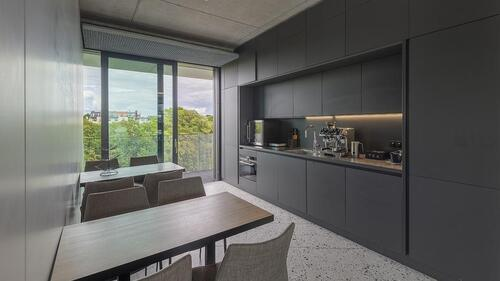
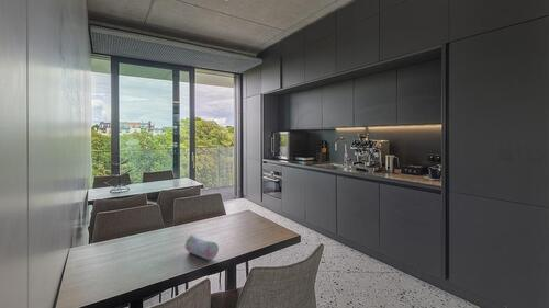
+ pencil case [184,235,220,261]
